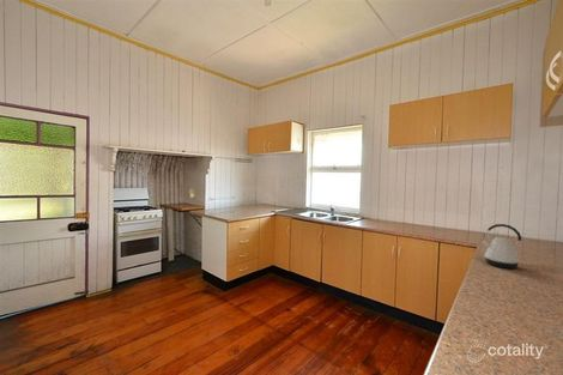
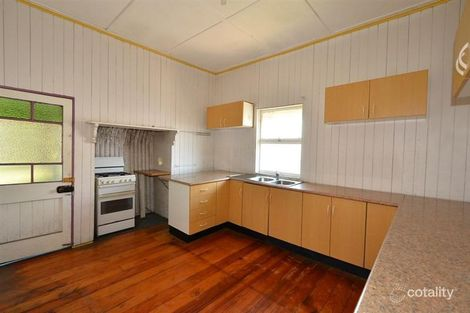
- kettle [480,223,523,270]
